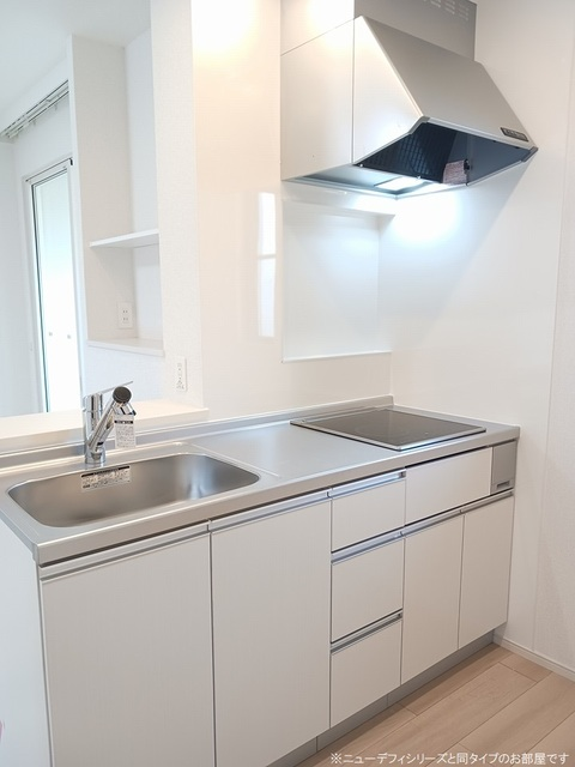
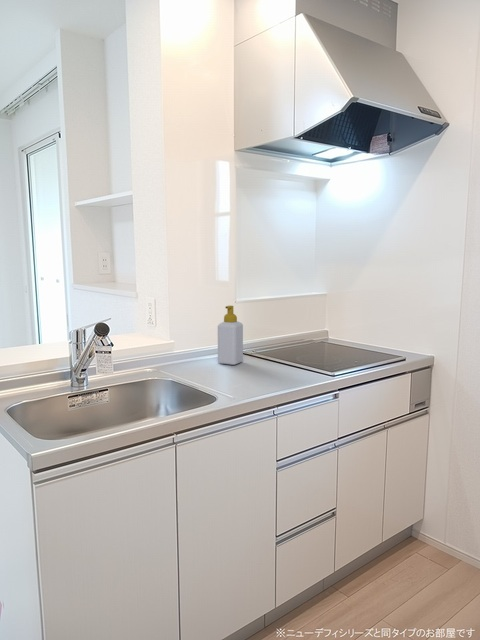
+ soap bottle [217,305,244,366]
